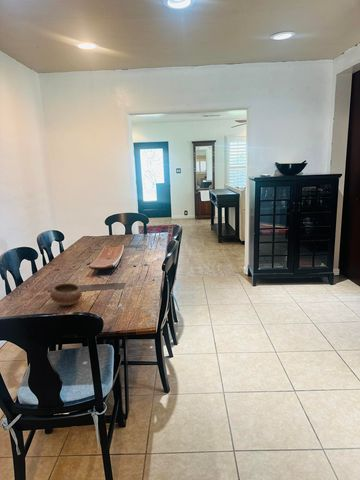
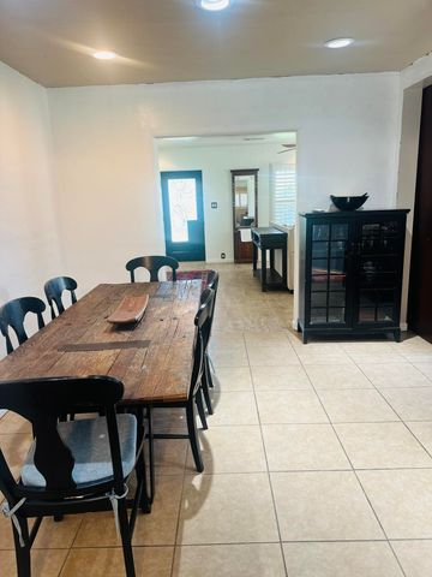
- bowl [49,282,83,306]
